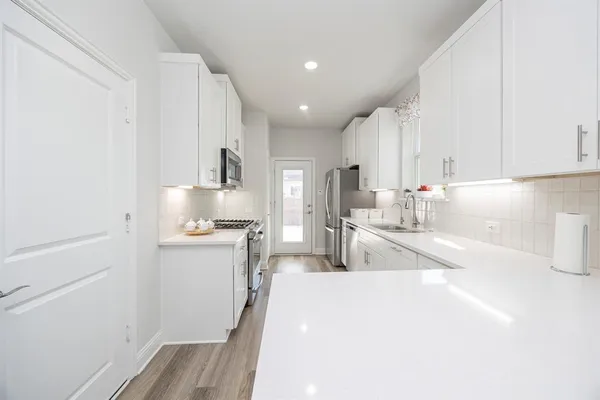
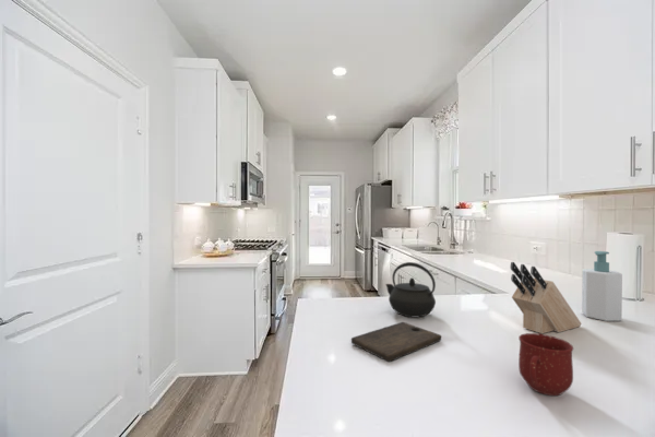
+ soap bottle [581,250,623,322]
+ kettle [384,261,437,318]
+ mug [517,332,574,397]
+ cutting board [350,321,442,363]
+ knife block [510,261,583,334]
